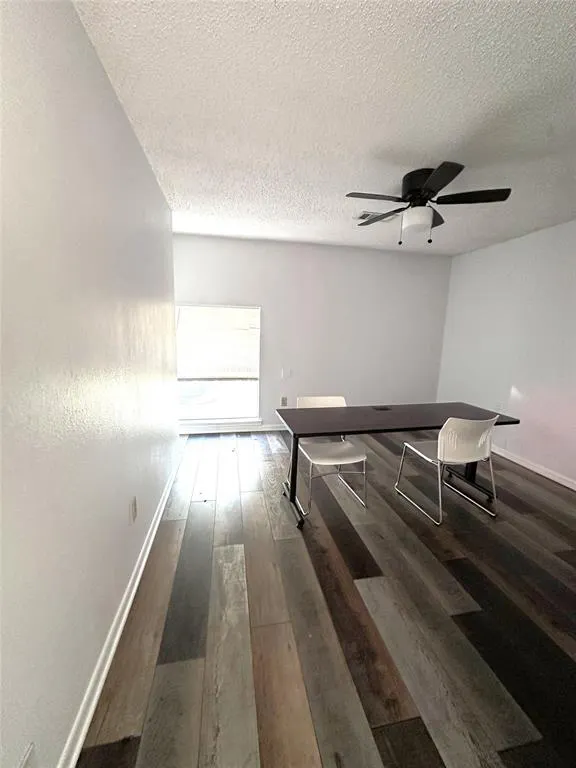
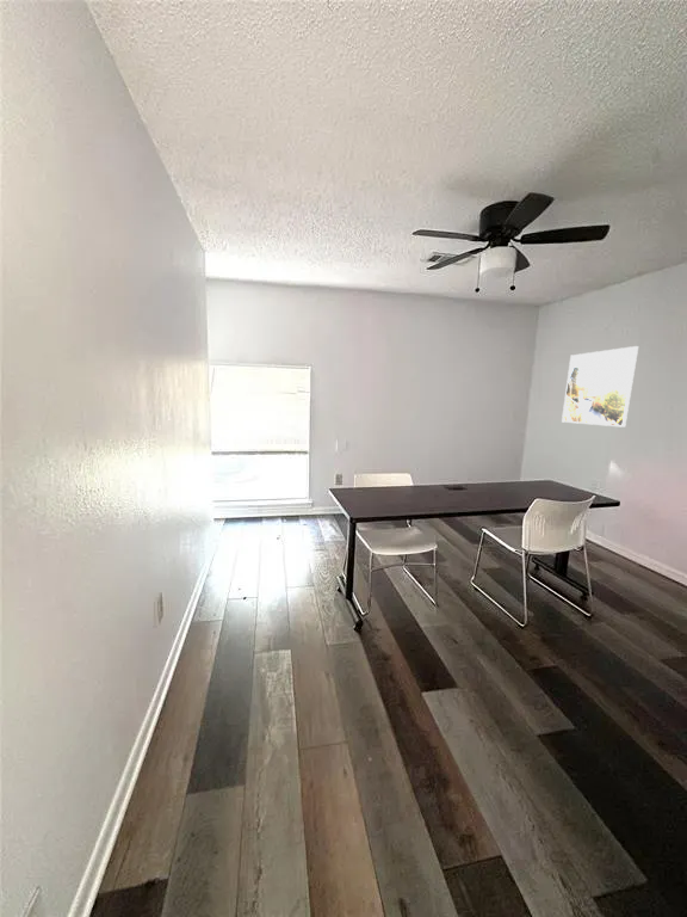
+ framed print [561,345,639,429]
